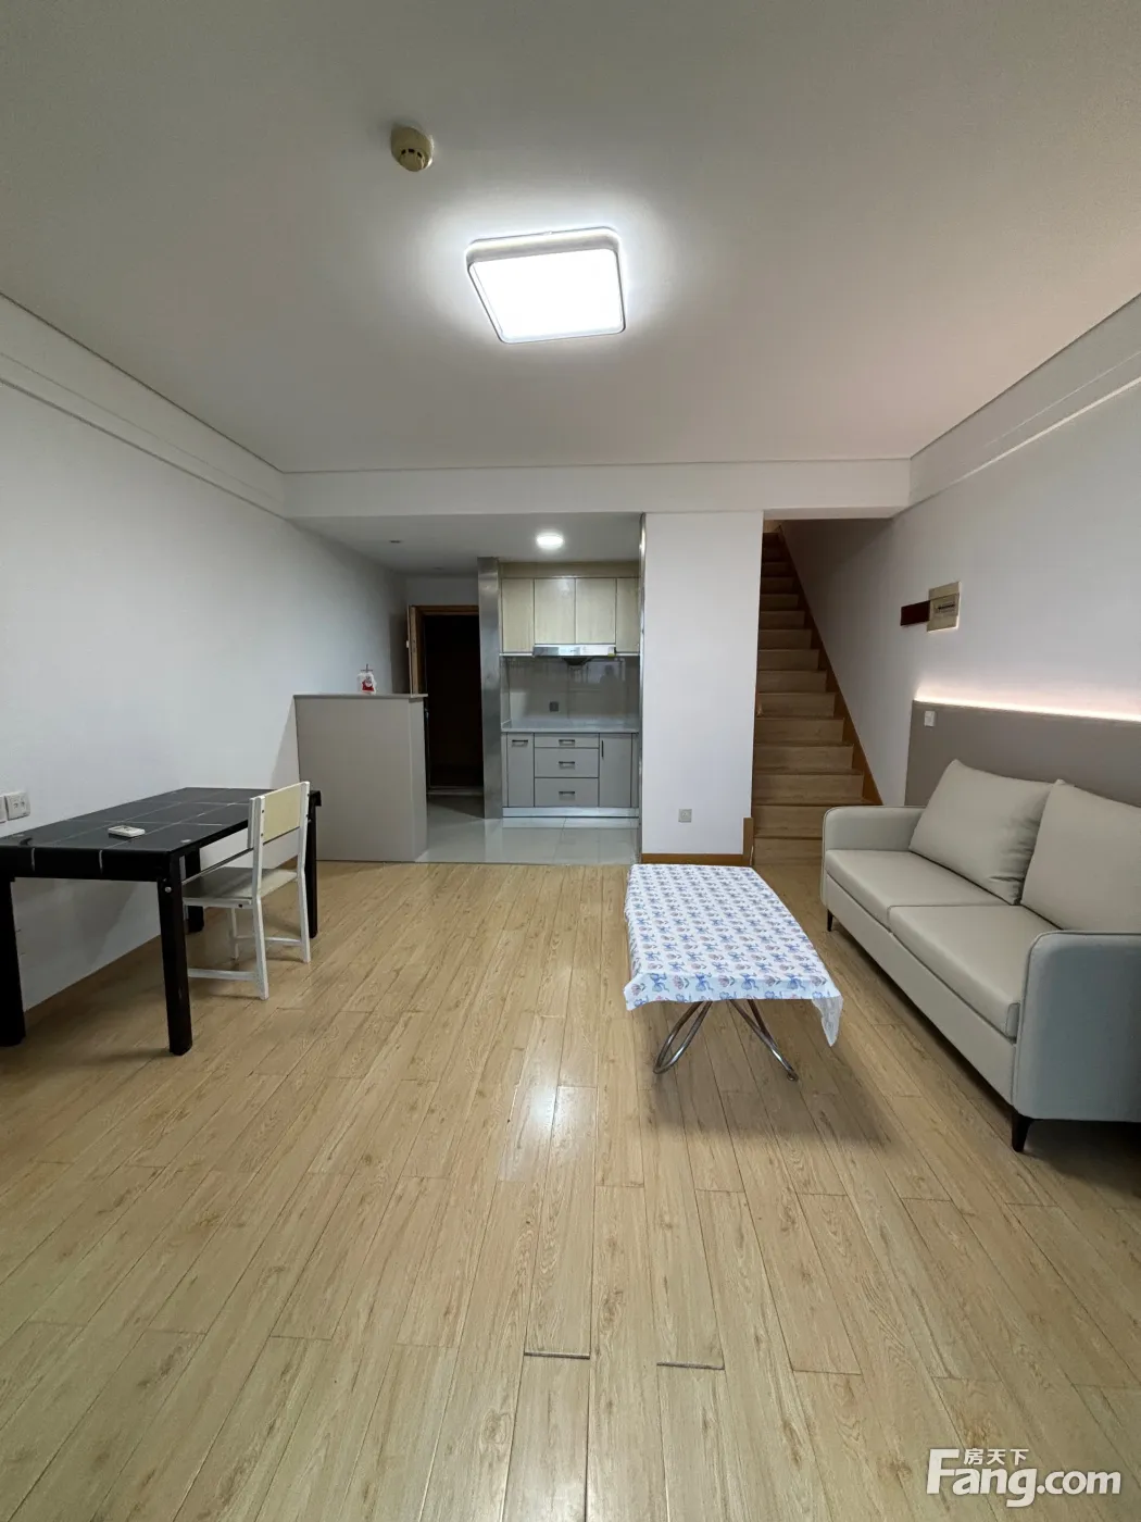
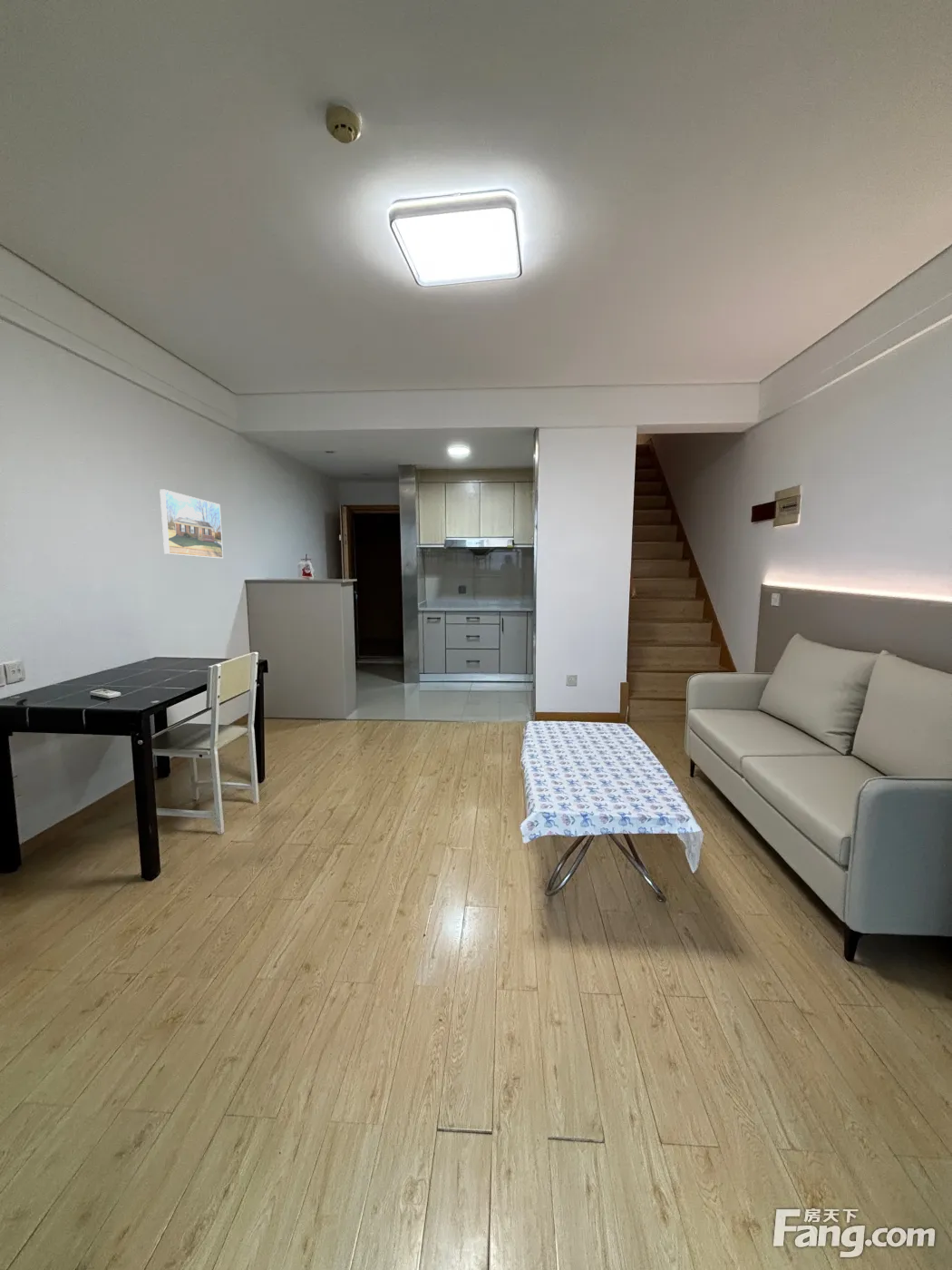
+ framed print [159,489,224,560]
